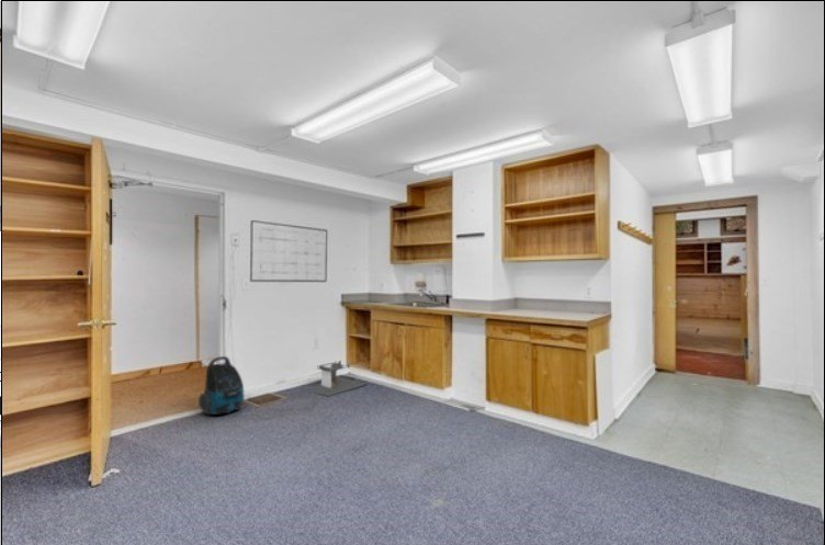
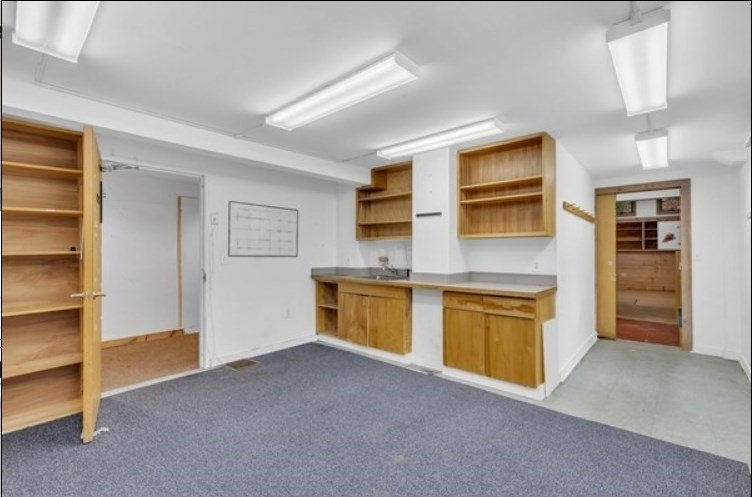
- trash can [310,359,369,397]
- vacuum cleaner [197,355,245,416]
